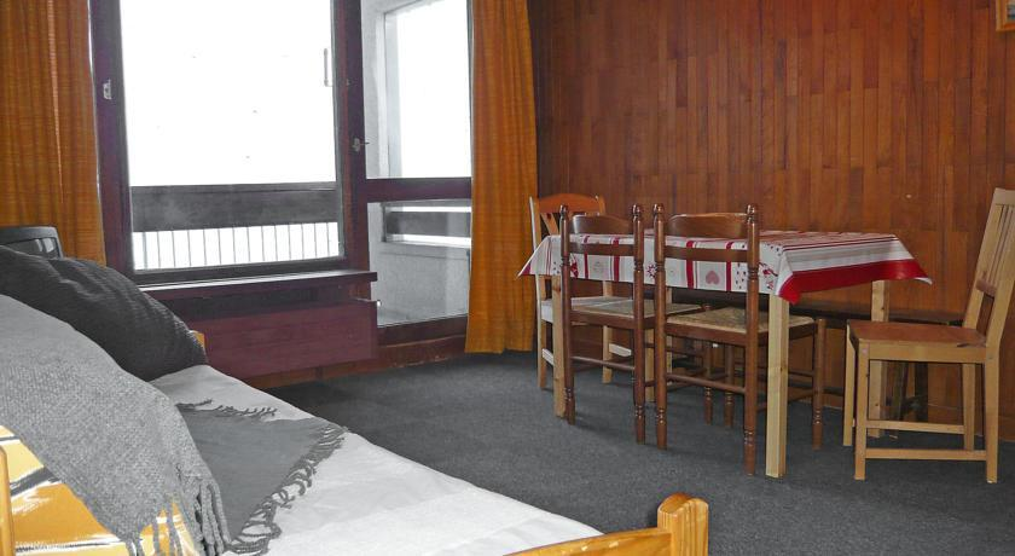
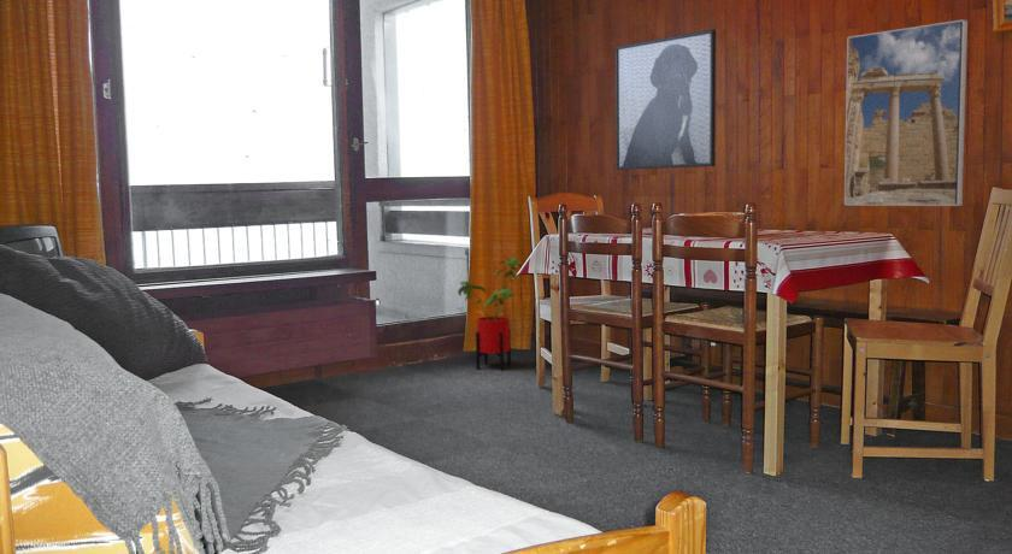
+ house plant [457,257,523,371]
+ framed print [843,18,969,207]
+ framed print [614,28,717,171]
